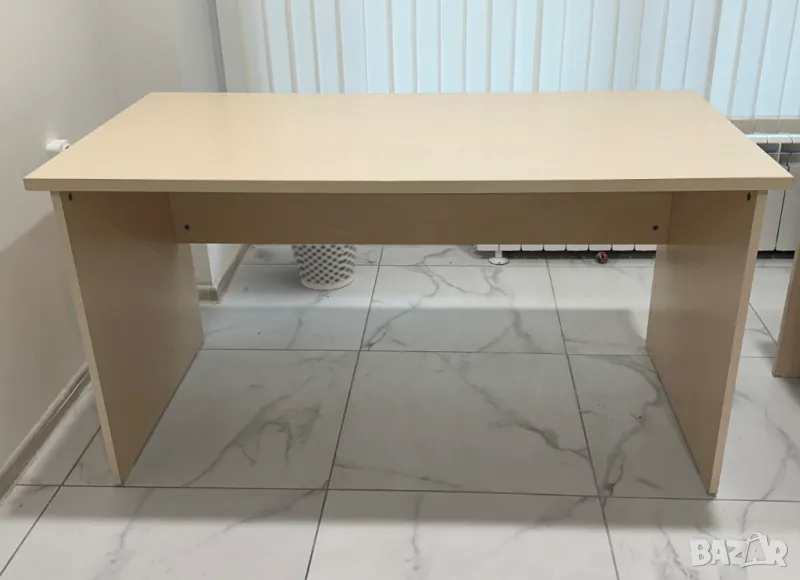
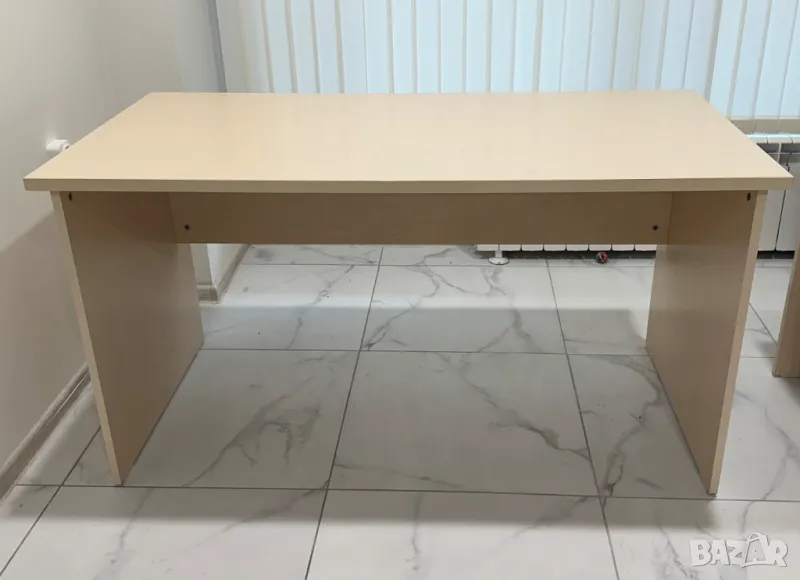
- wastebasket [290,244,358,291]
